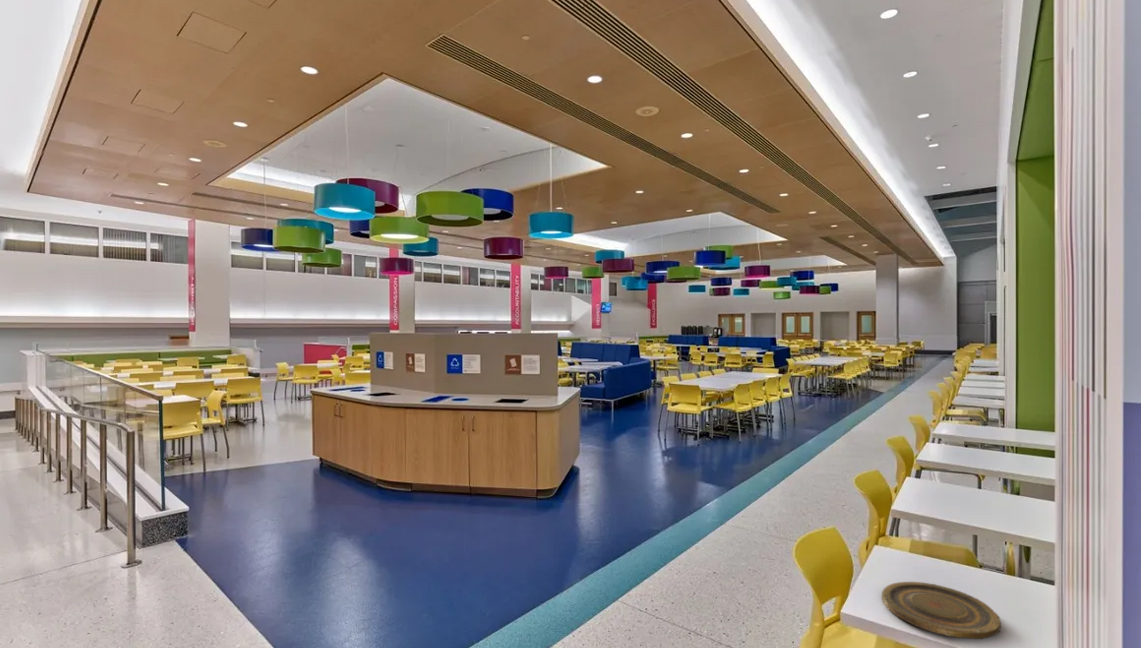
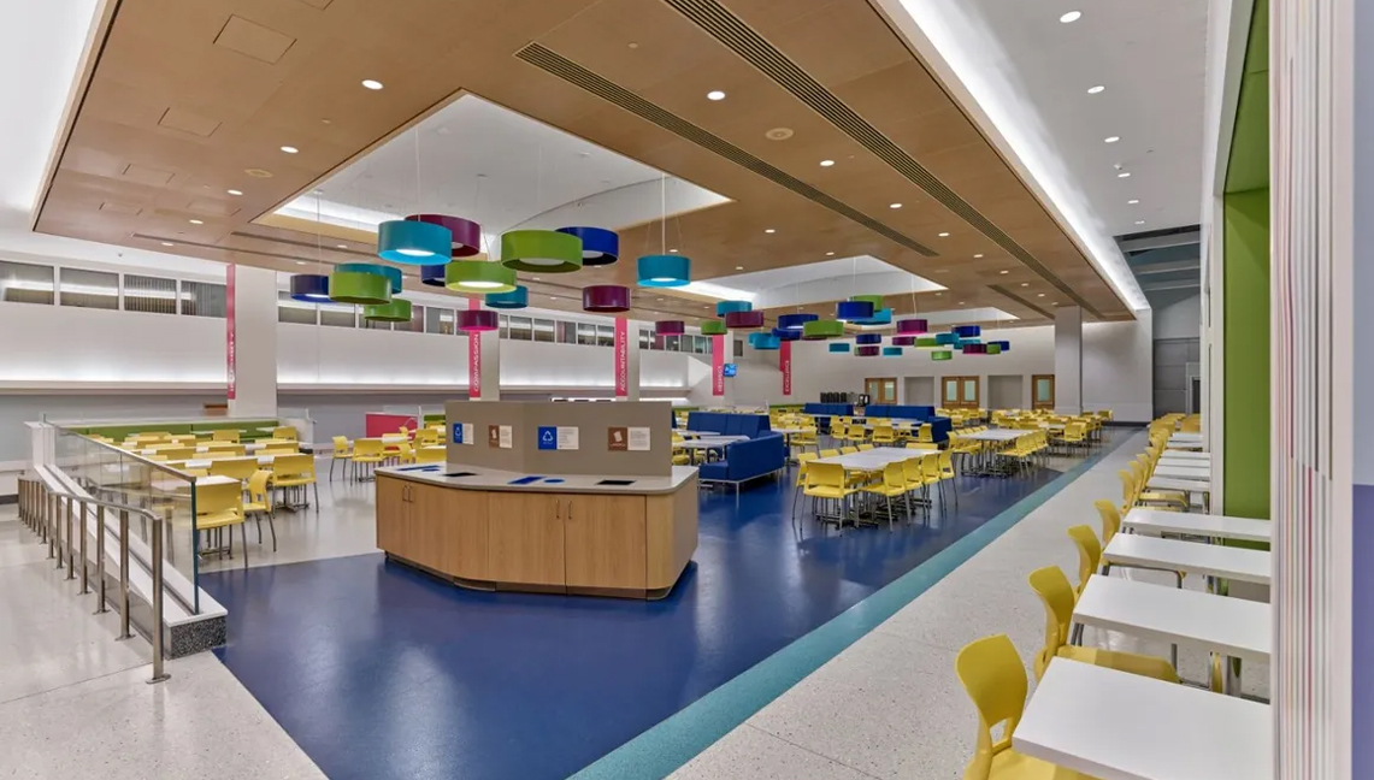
- plate [881,581,1002,640]
